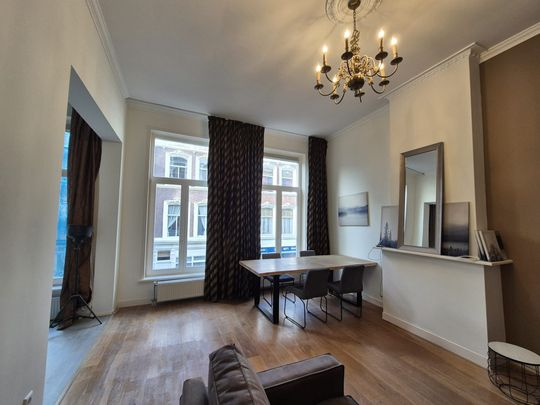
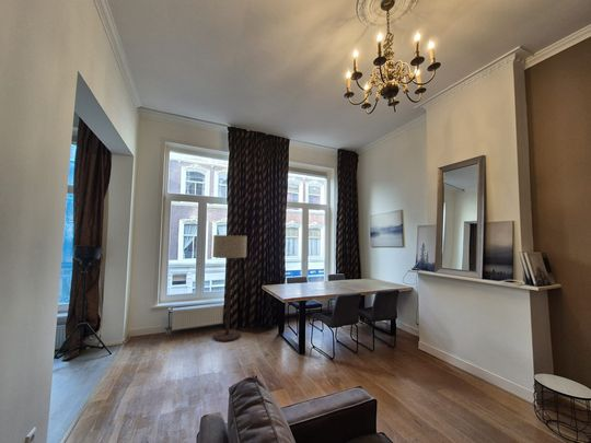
+ floor lamp [211,234,248,343]
